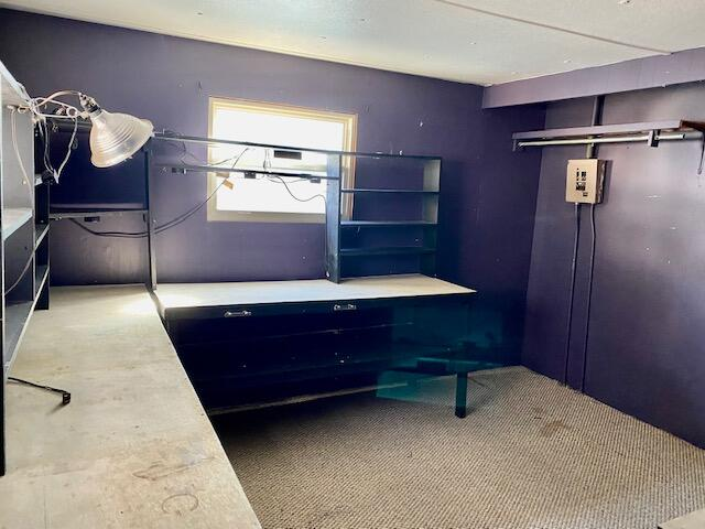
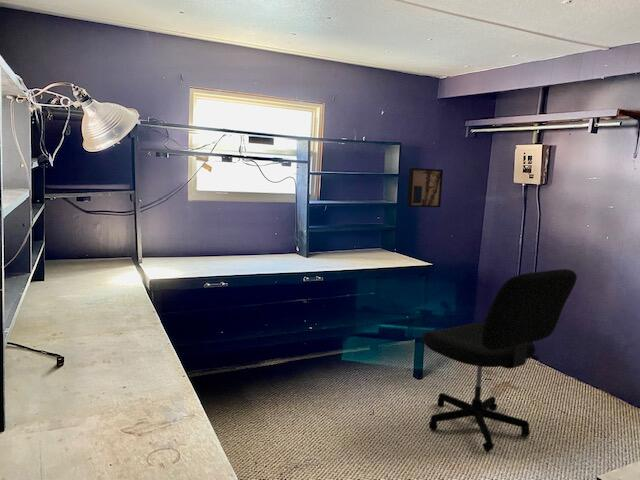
+ wall art [406,167,444,208]
+ office chair [422,268,578,453]
